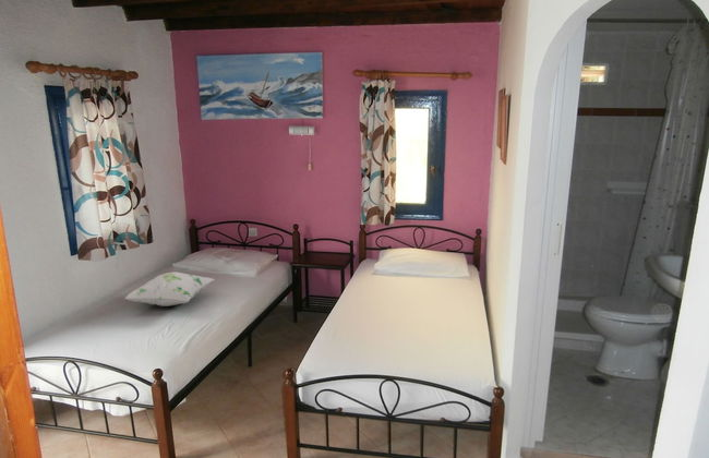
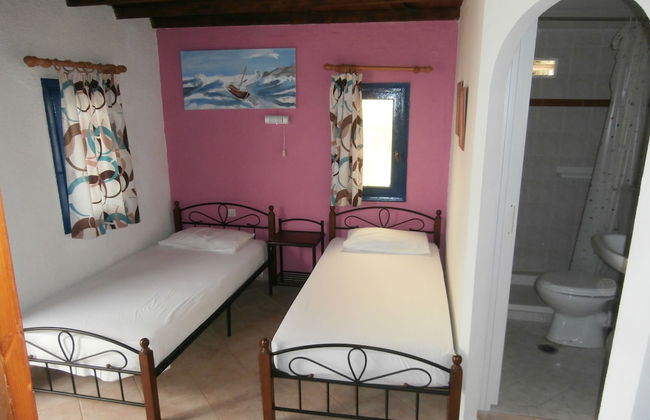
- decorative pillow [123,270,216,308]
